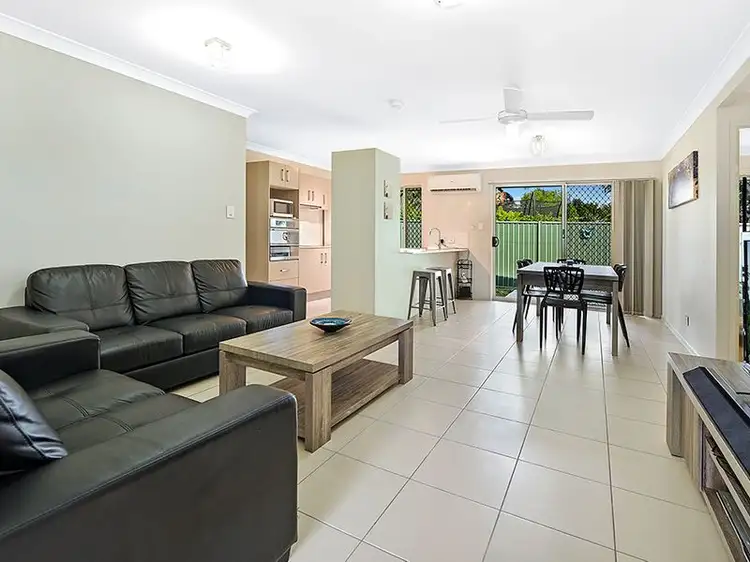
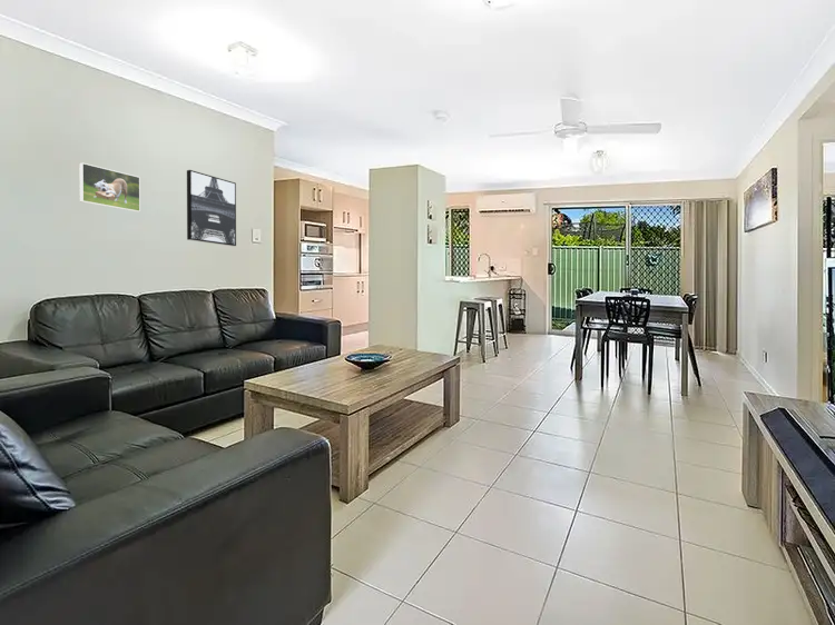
+ wall art [186,169,237,247]
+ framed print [79,162,141,214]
